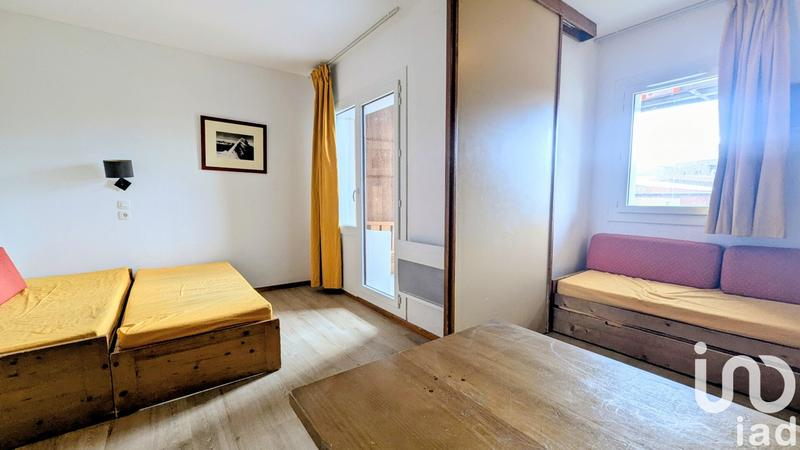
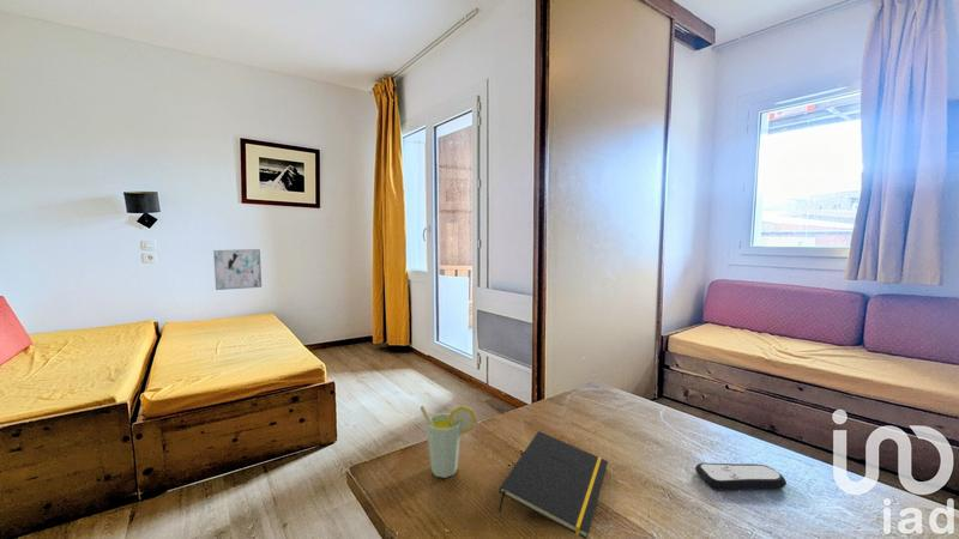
+ cup [418,405,477,479]
+ notepad [497,430,609,539]
+ wall art [212,248,263,291]
+ remote control [694,461,788,491]
